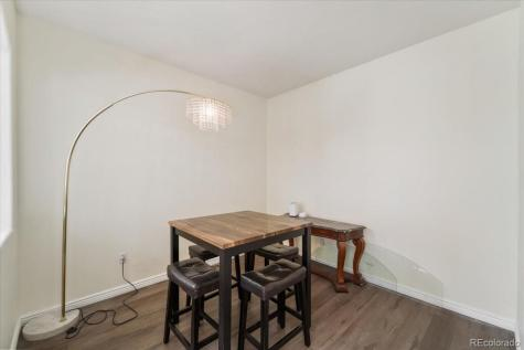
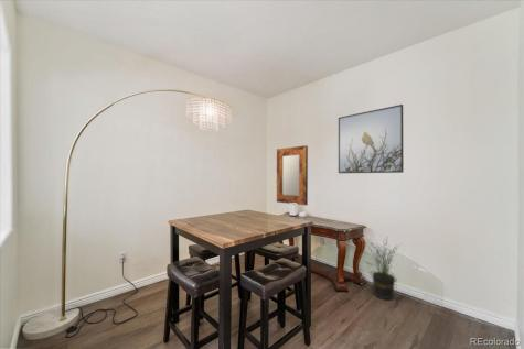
+ home mirror [276,144,309,206]
+ potted plant [364,235,400,301]
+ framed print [338,103,405,174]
